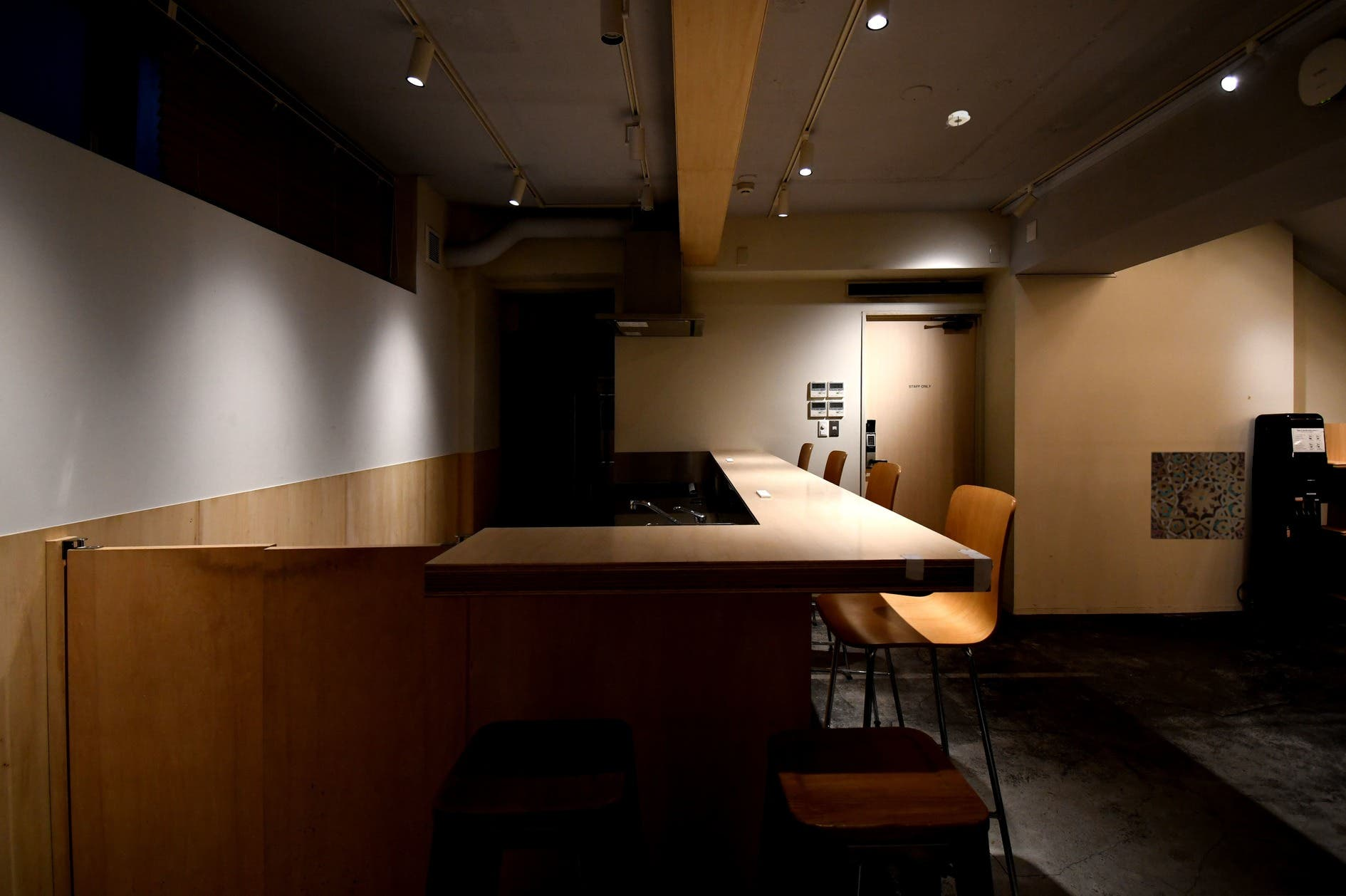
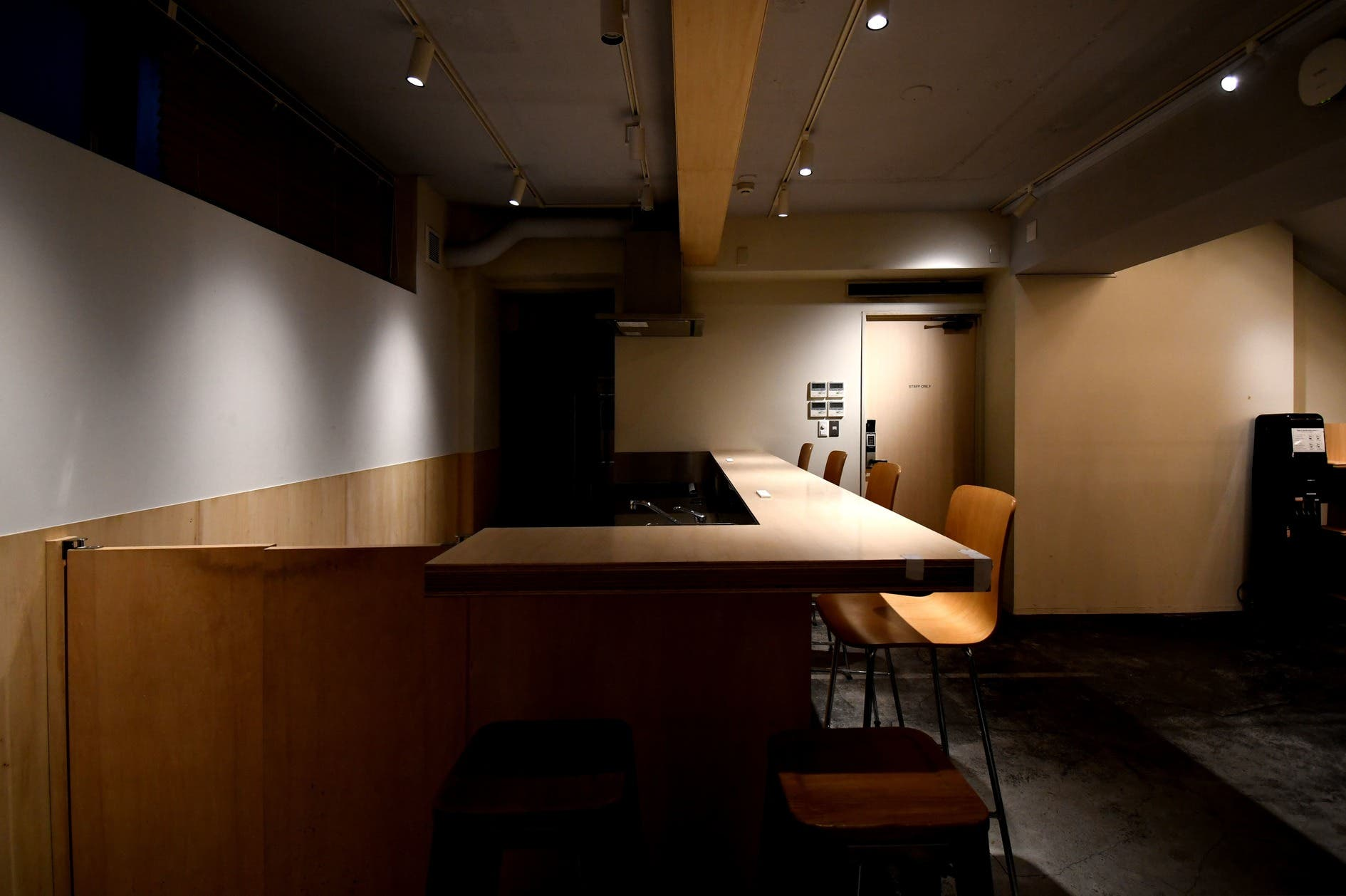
- wall art [1150,451,1246,541]
- smoke detector [944,110,971,130]
